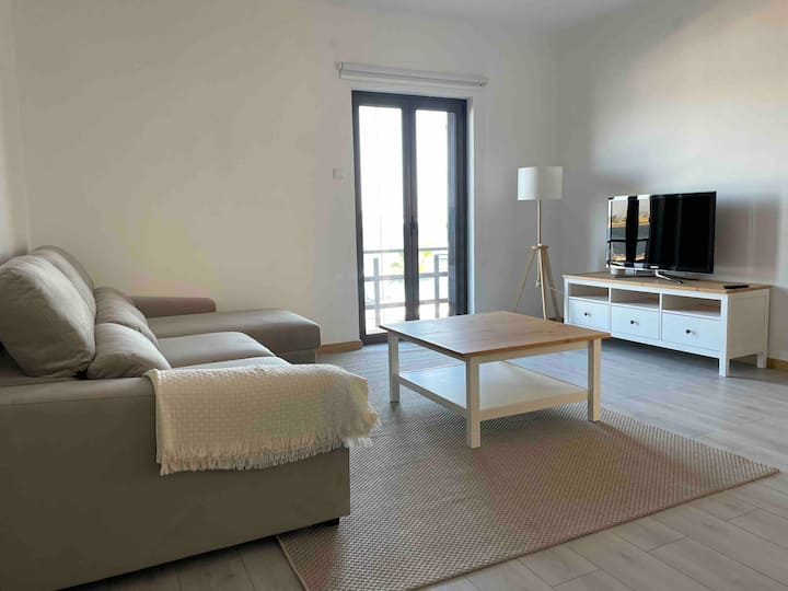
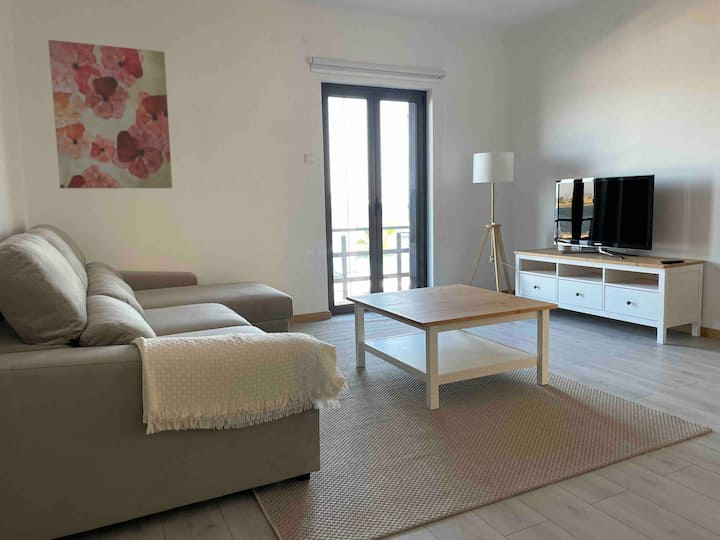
+ wall art [47,39,173,189]
